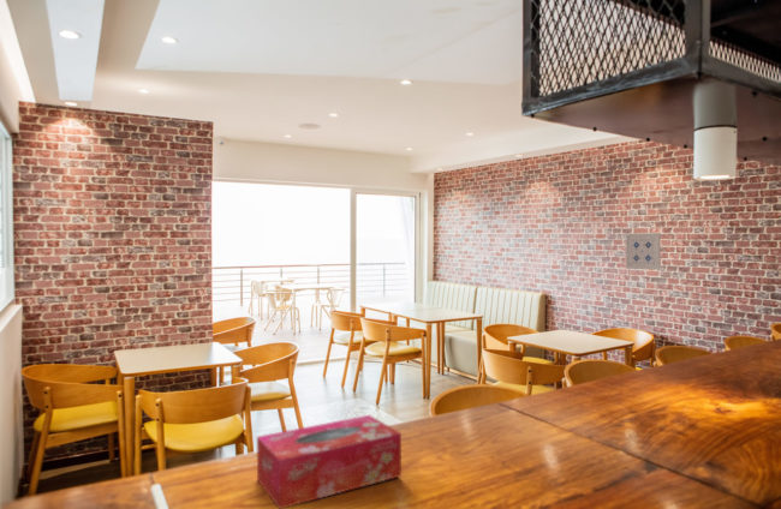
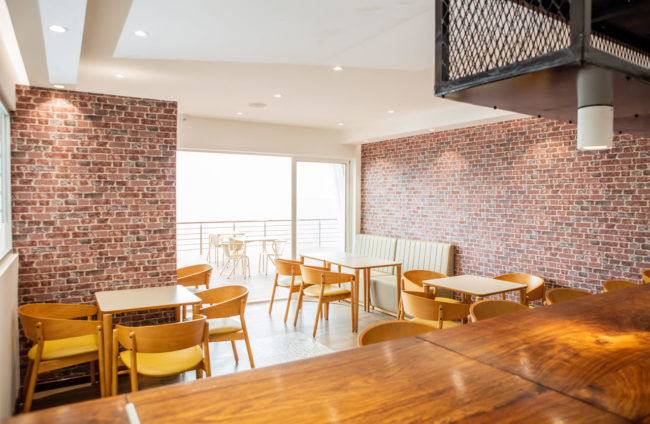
- tissue box [256,414,403,509]
- wall art [625,232,662,271]
